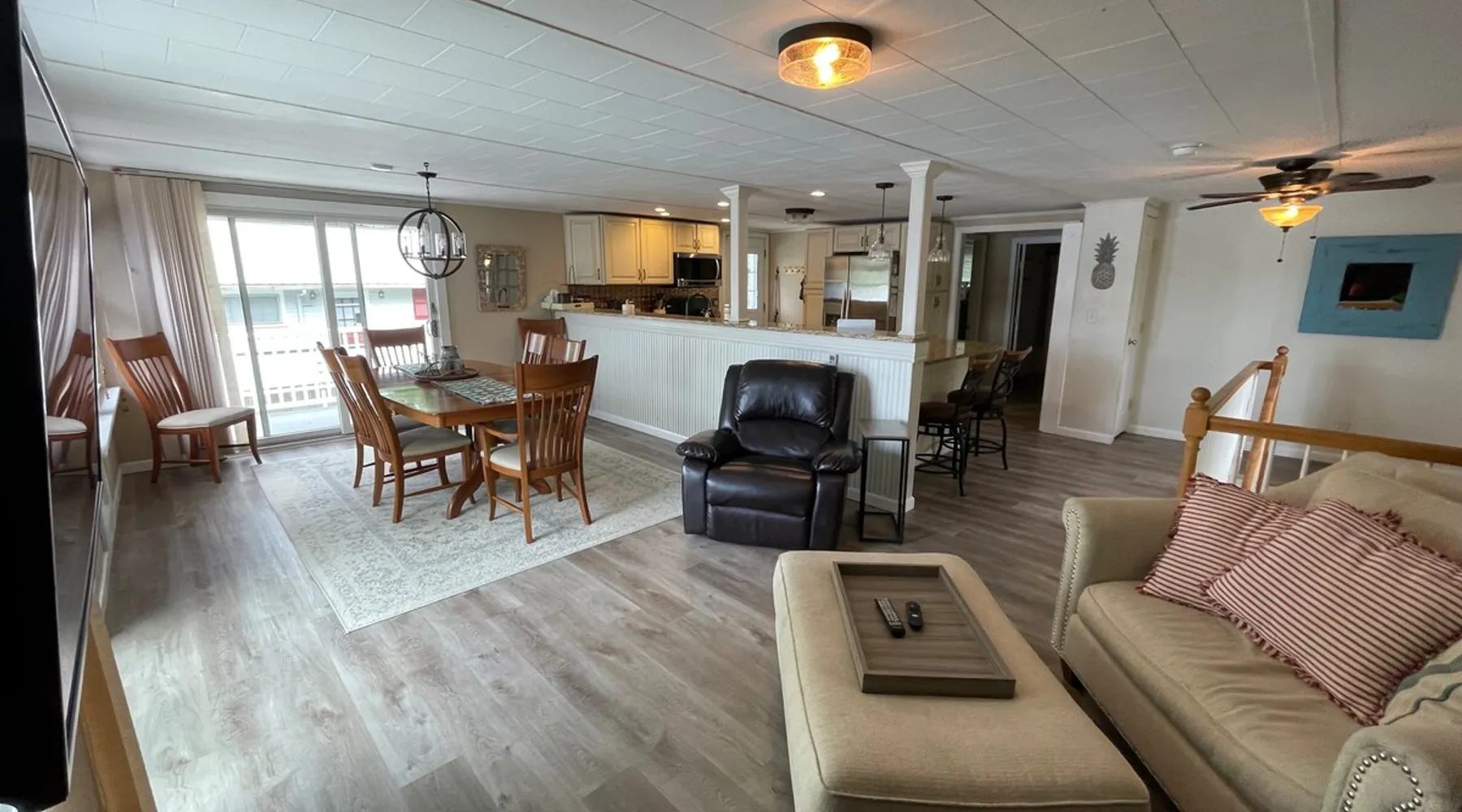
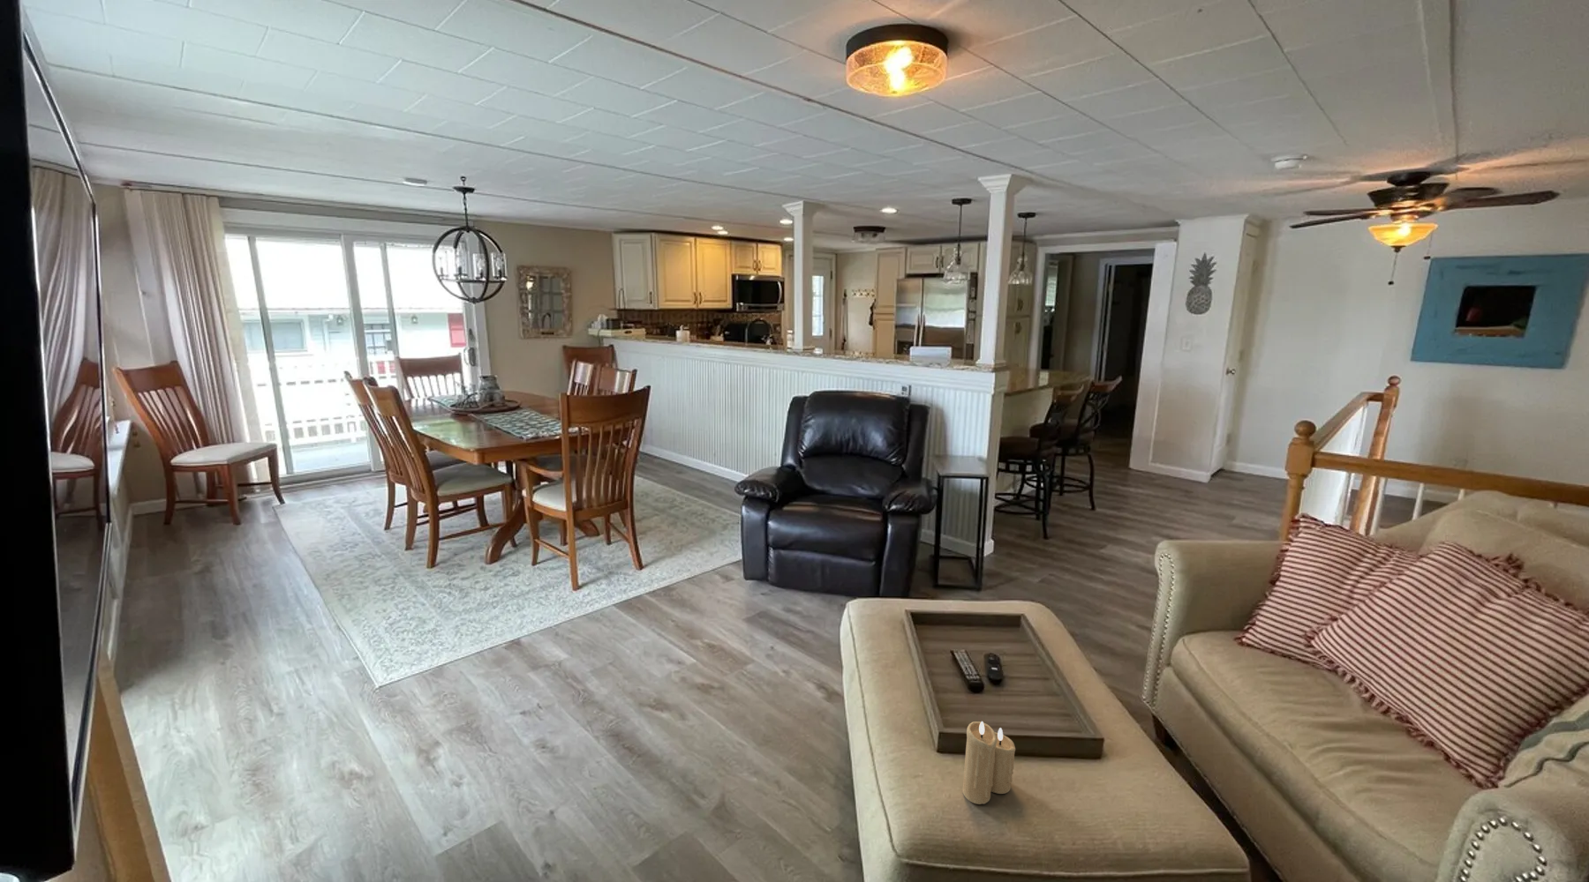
+ candle [962,720,1016,805]
